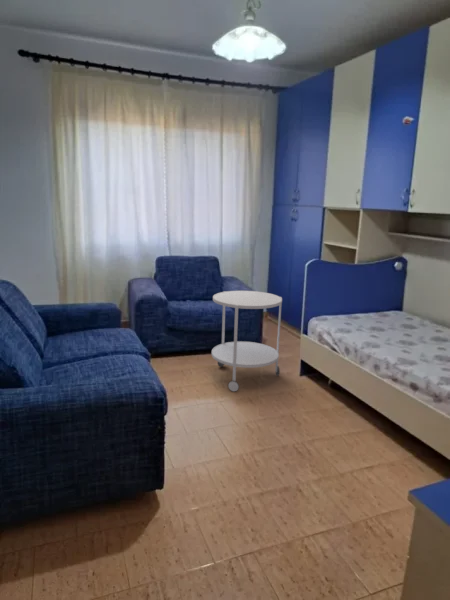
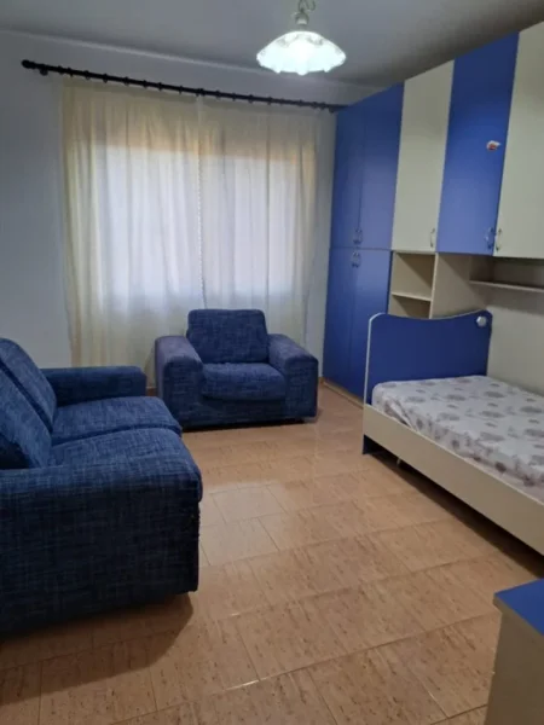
- side table [211,290,283,393]
